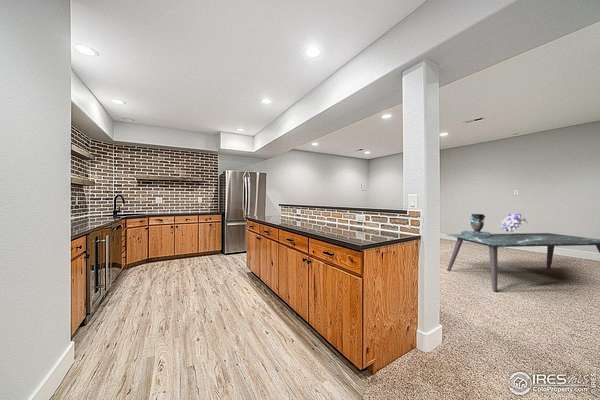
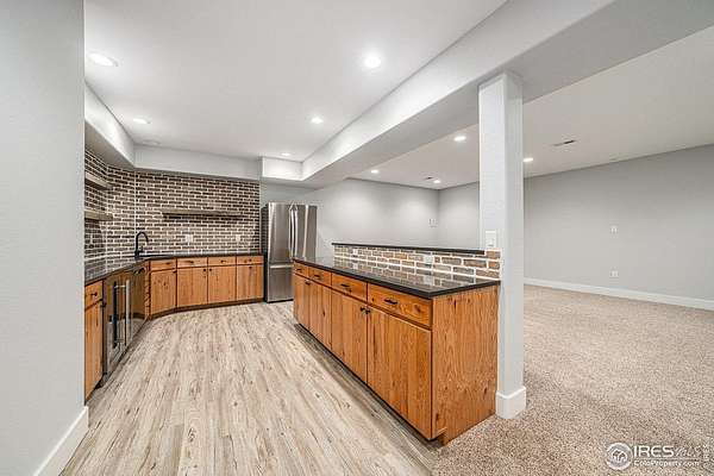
- dining table [446,232,600,293]
- decorative urn [460,213,491,238]
- bouquet [500,213,529,232]
